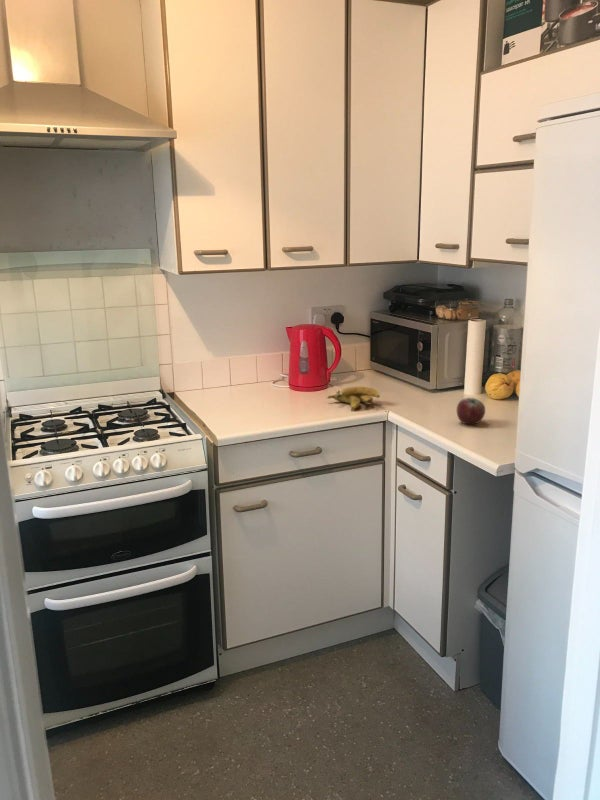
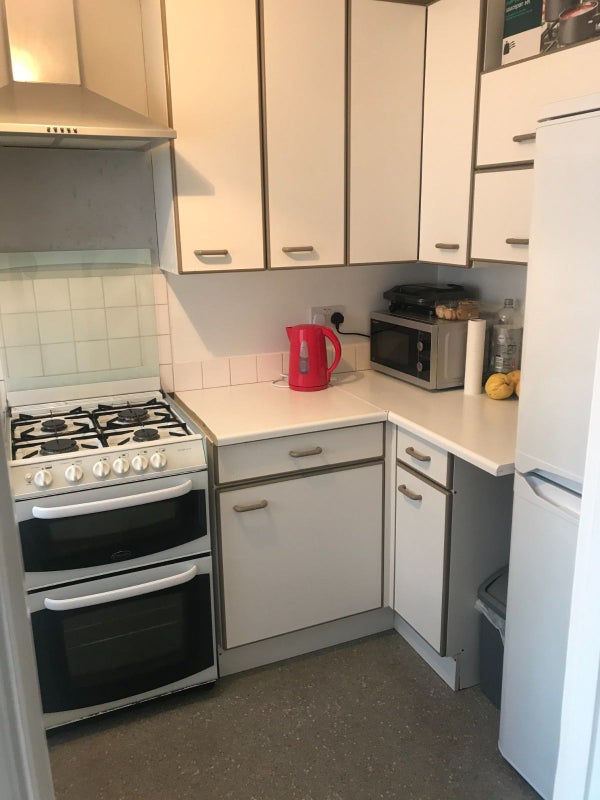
- apple [456,397,486,425]
- banana [326,386,381,411]
